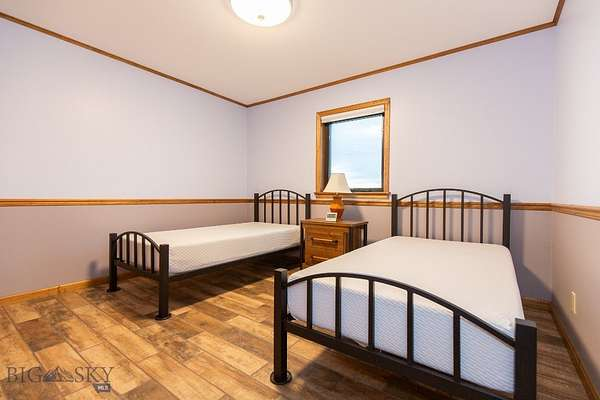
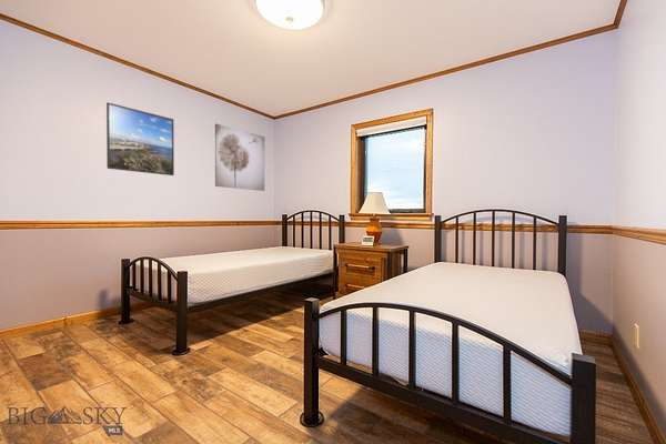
+ wall art [214,123,265,192]
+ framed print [105,101,175,176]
